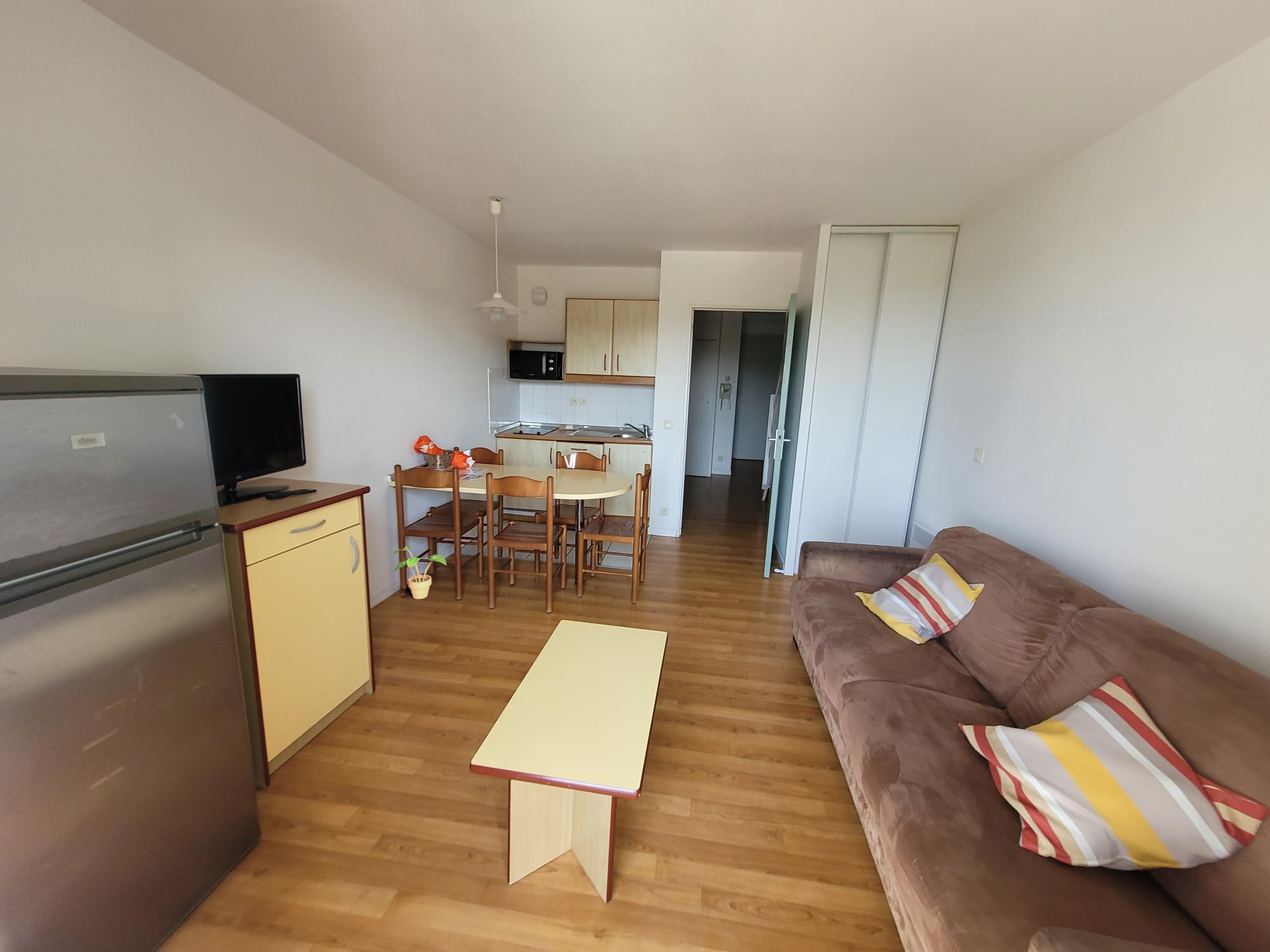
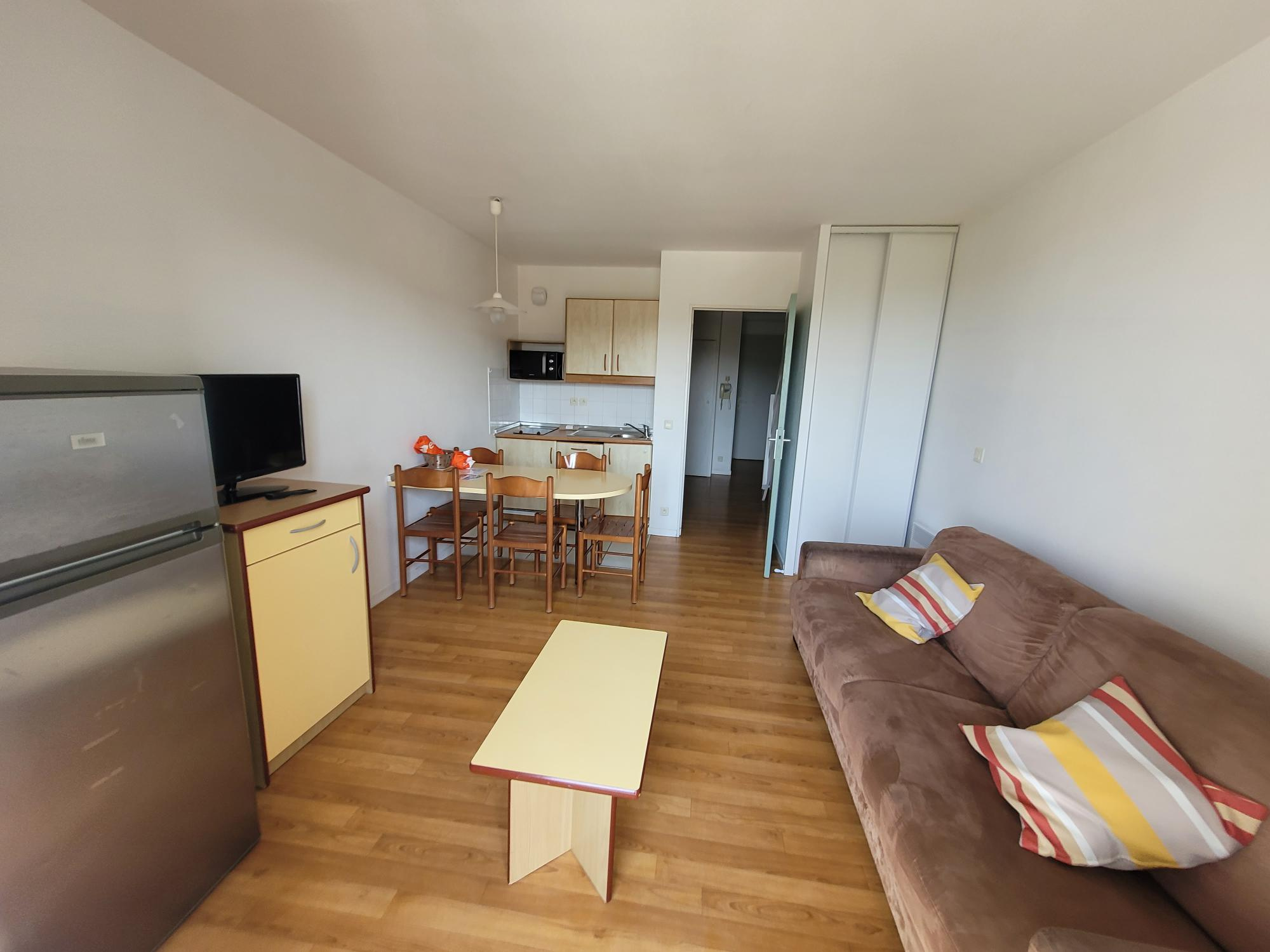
- potted plant [392,545,447,600]
